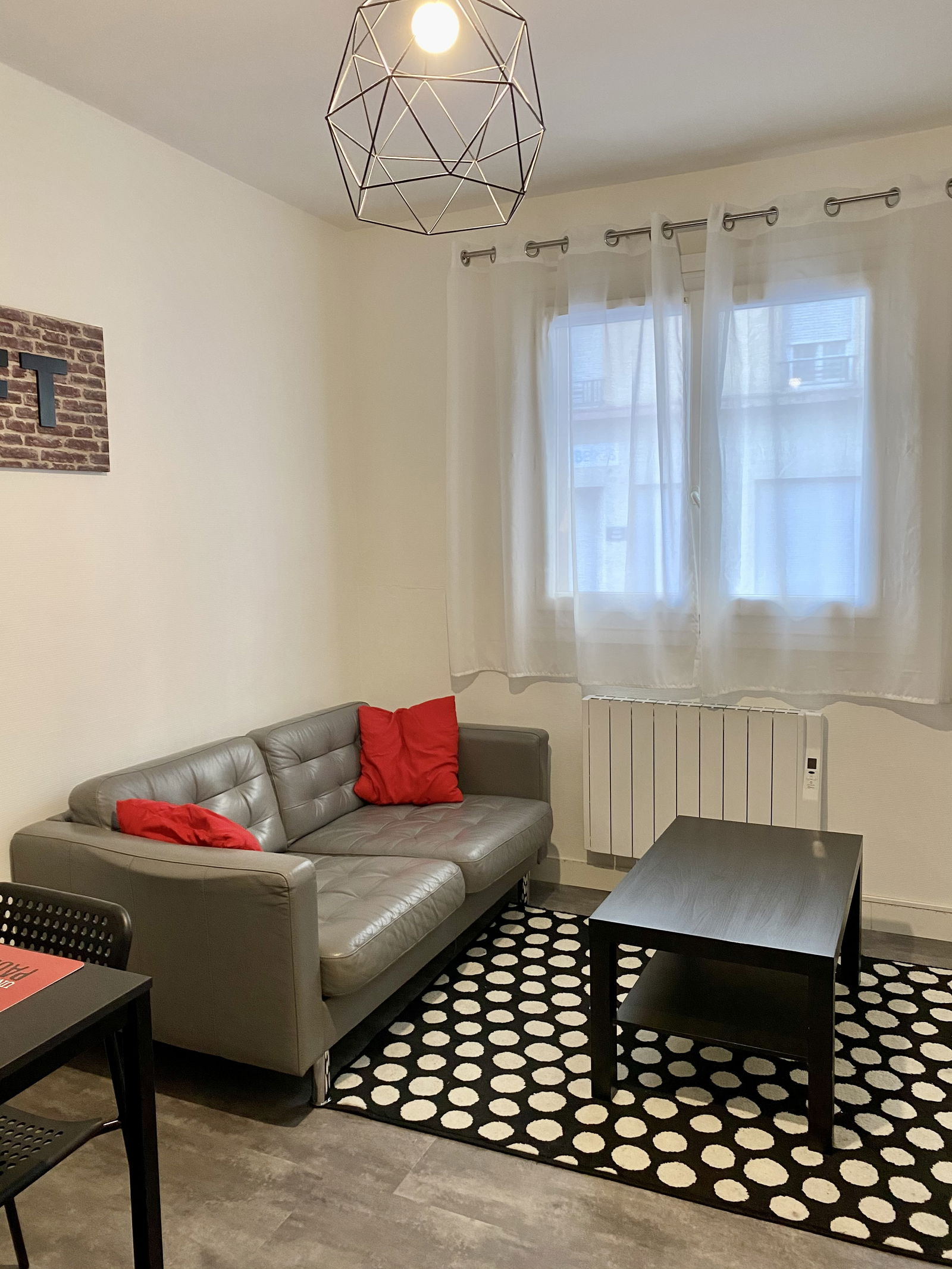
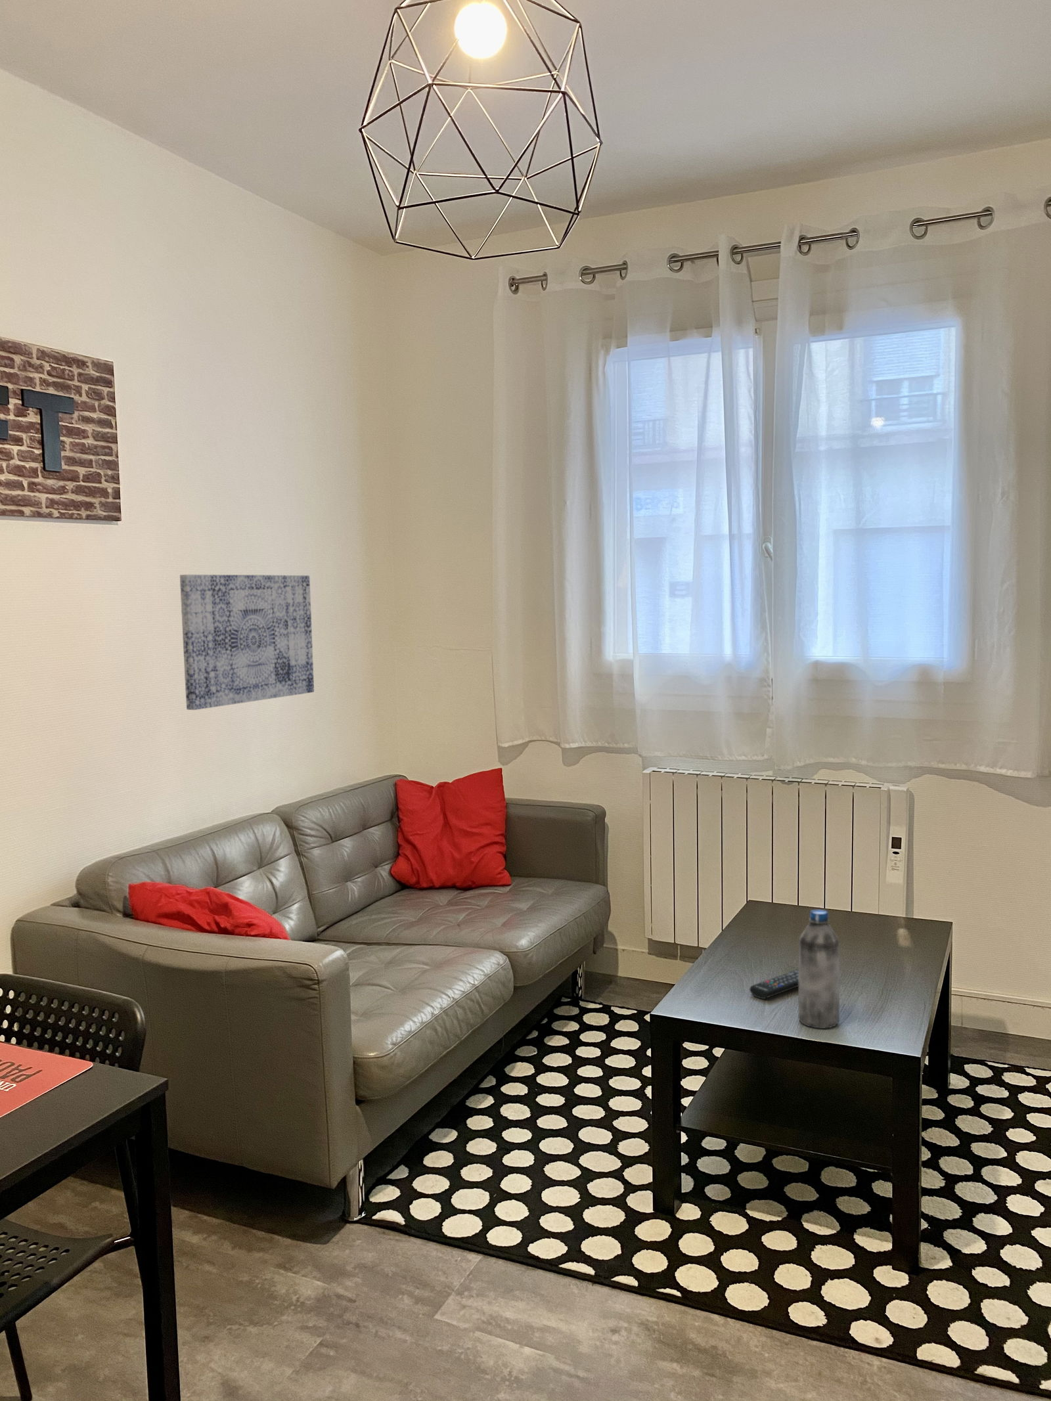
+ water bottle [798,909,840,1029]
+ wall art [179,574,315,711]
+ remote control [749,969,799,999]
